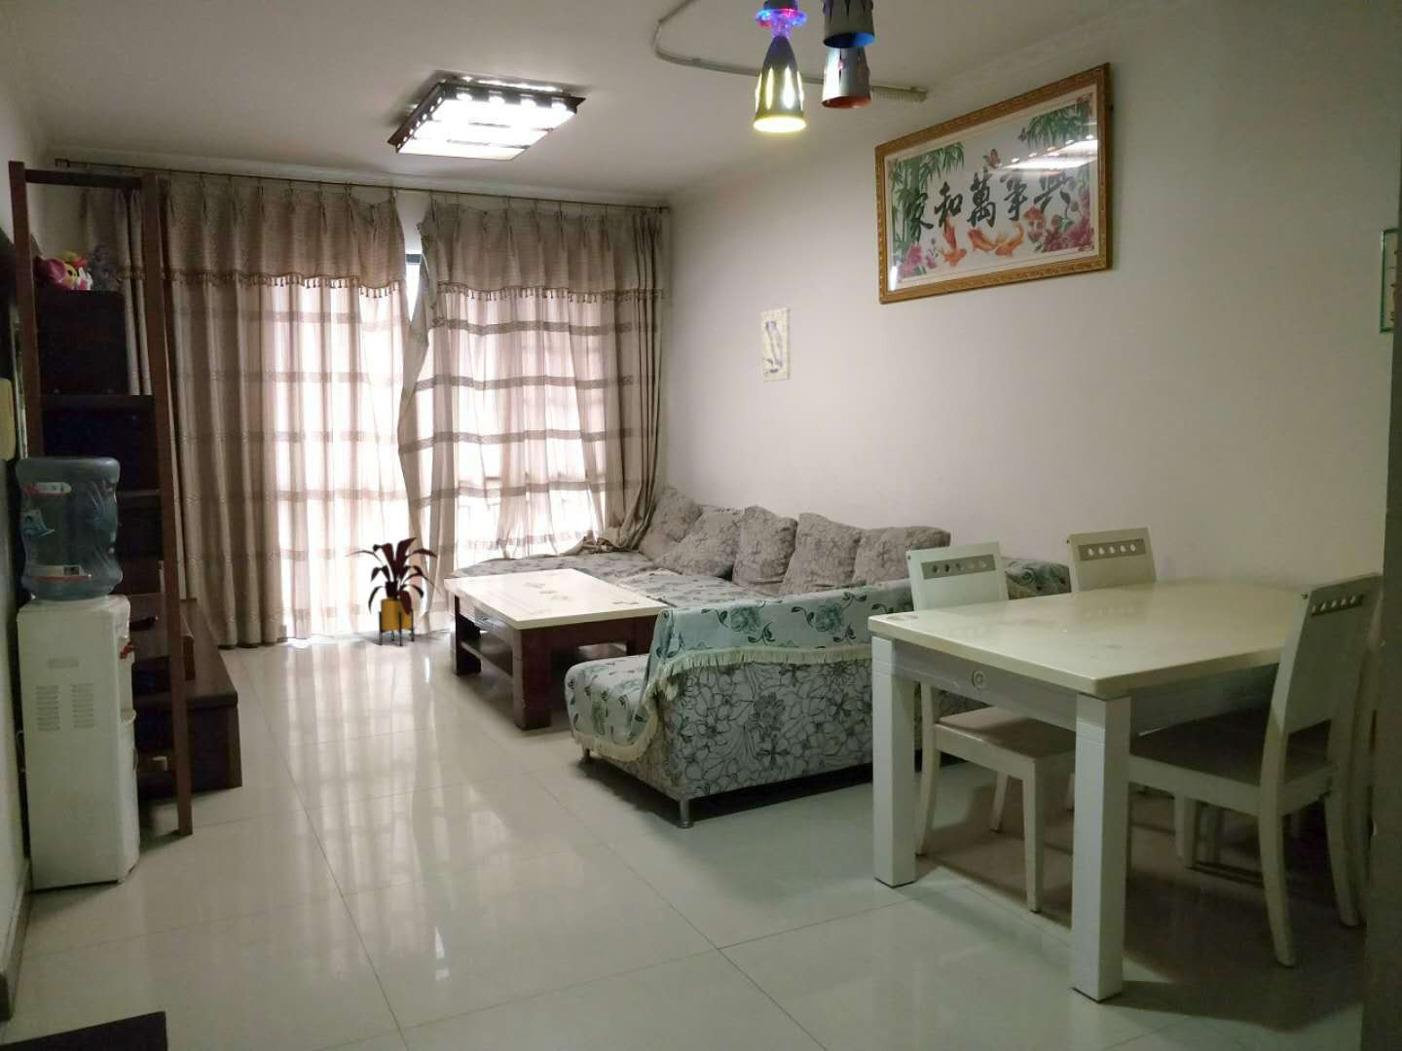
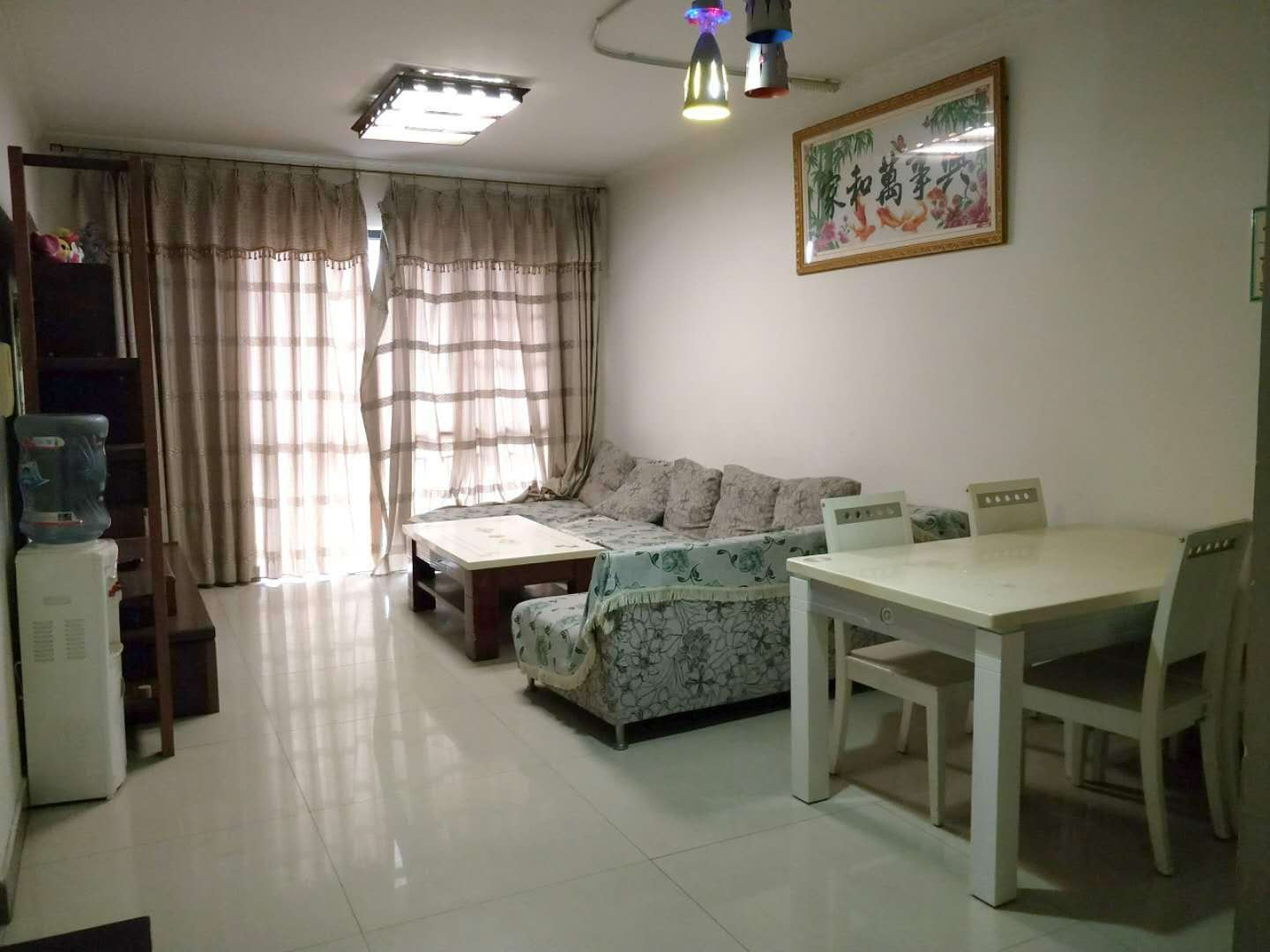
- house plant [344,537,444,647]
- wall art [761,307,792,382]
